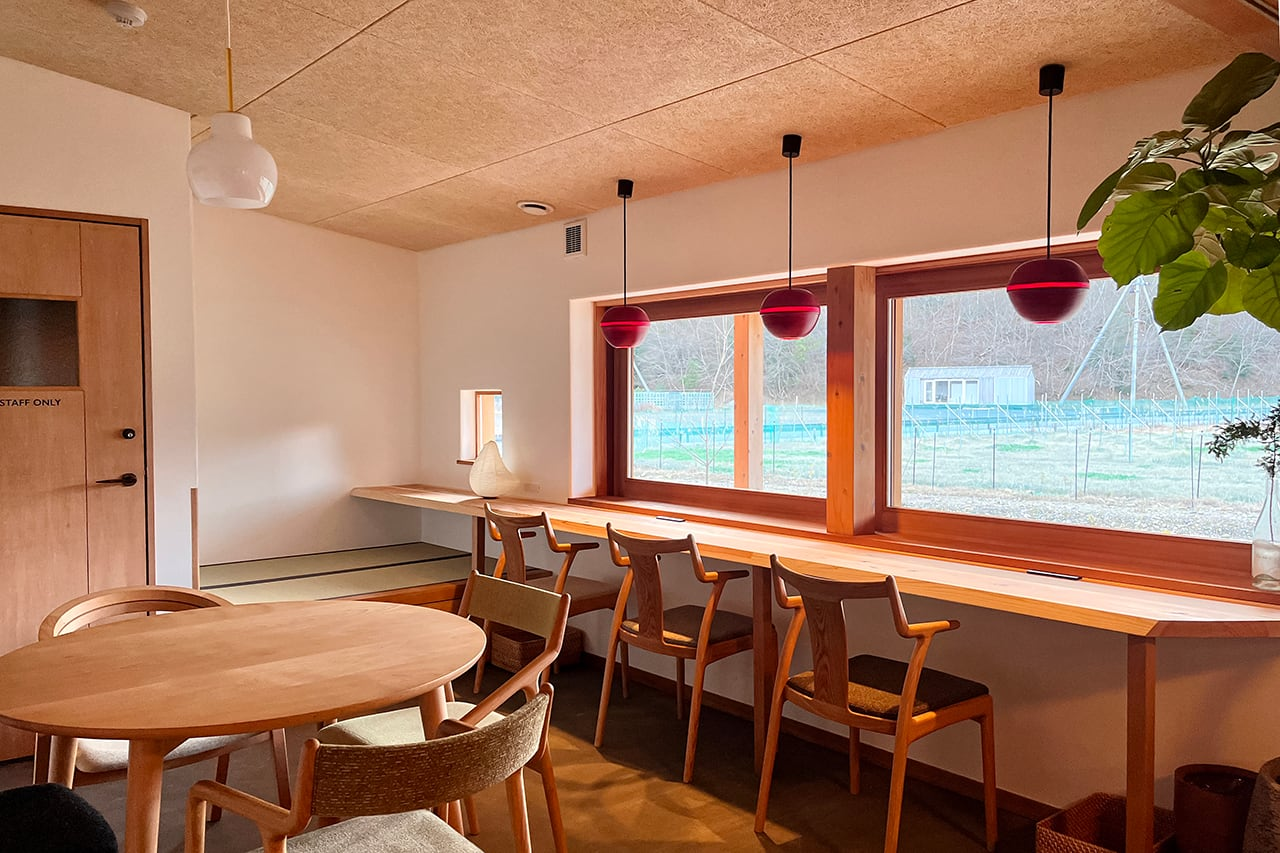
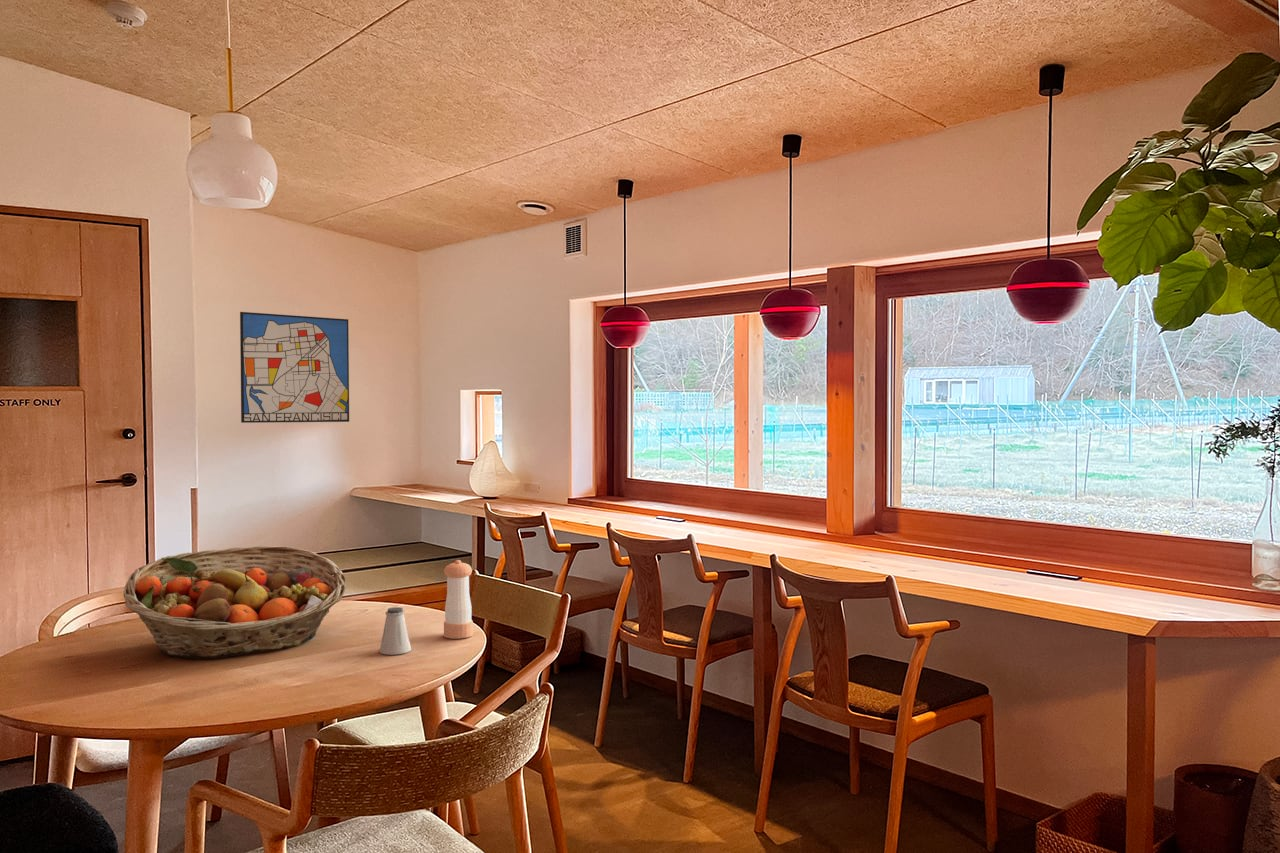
+ pepper shaker [443,559,474,640]
+ fruit basket [123,545,348,659]
+ wall art [239,311,350,424]
+ saltshaker [379,606,412,656]
